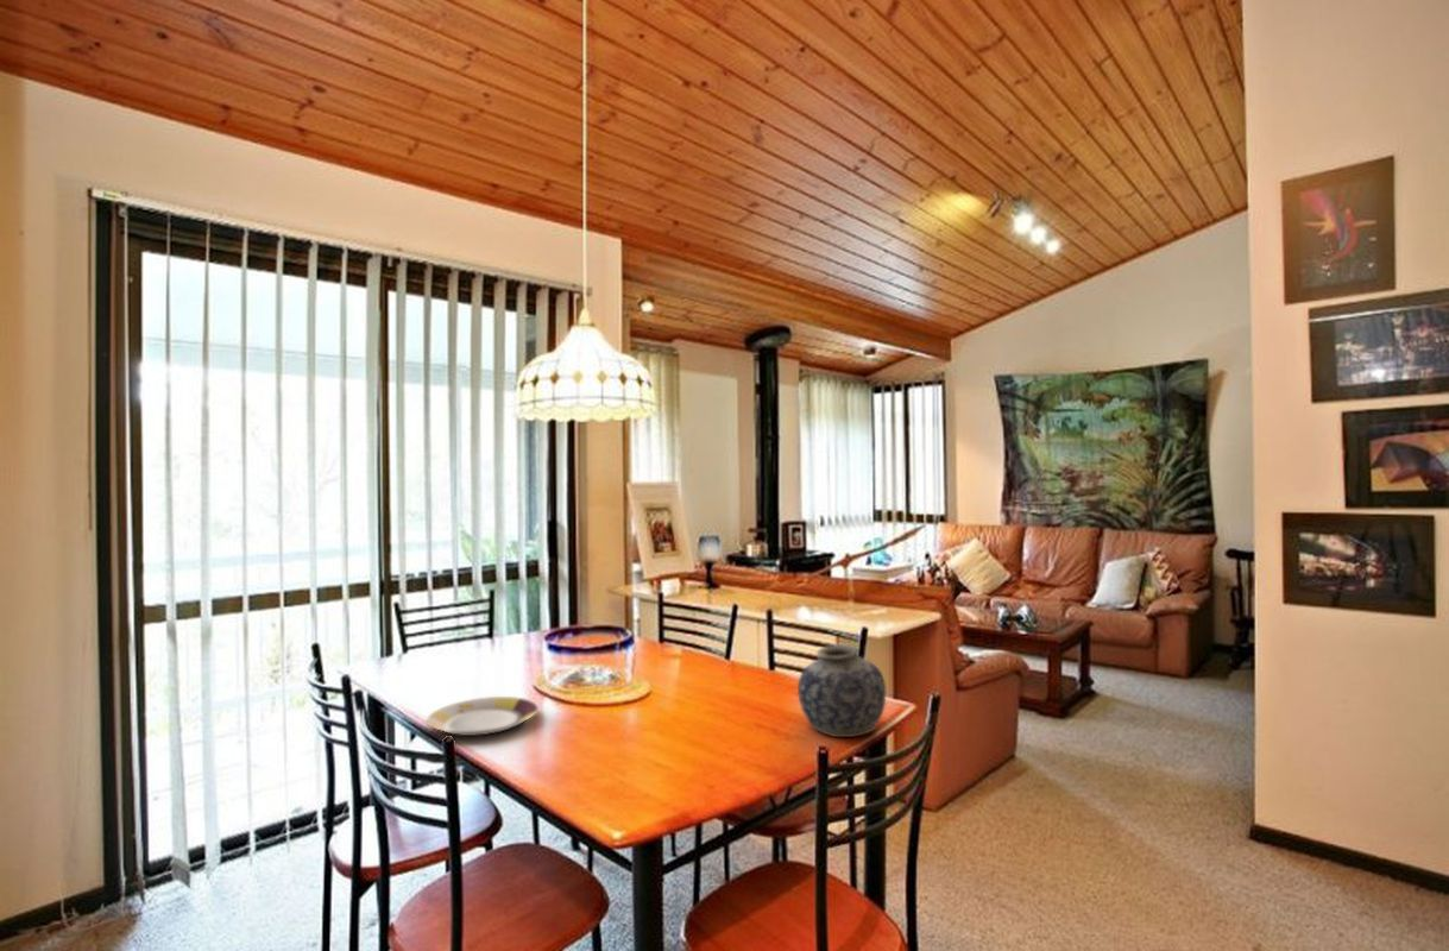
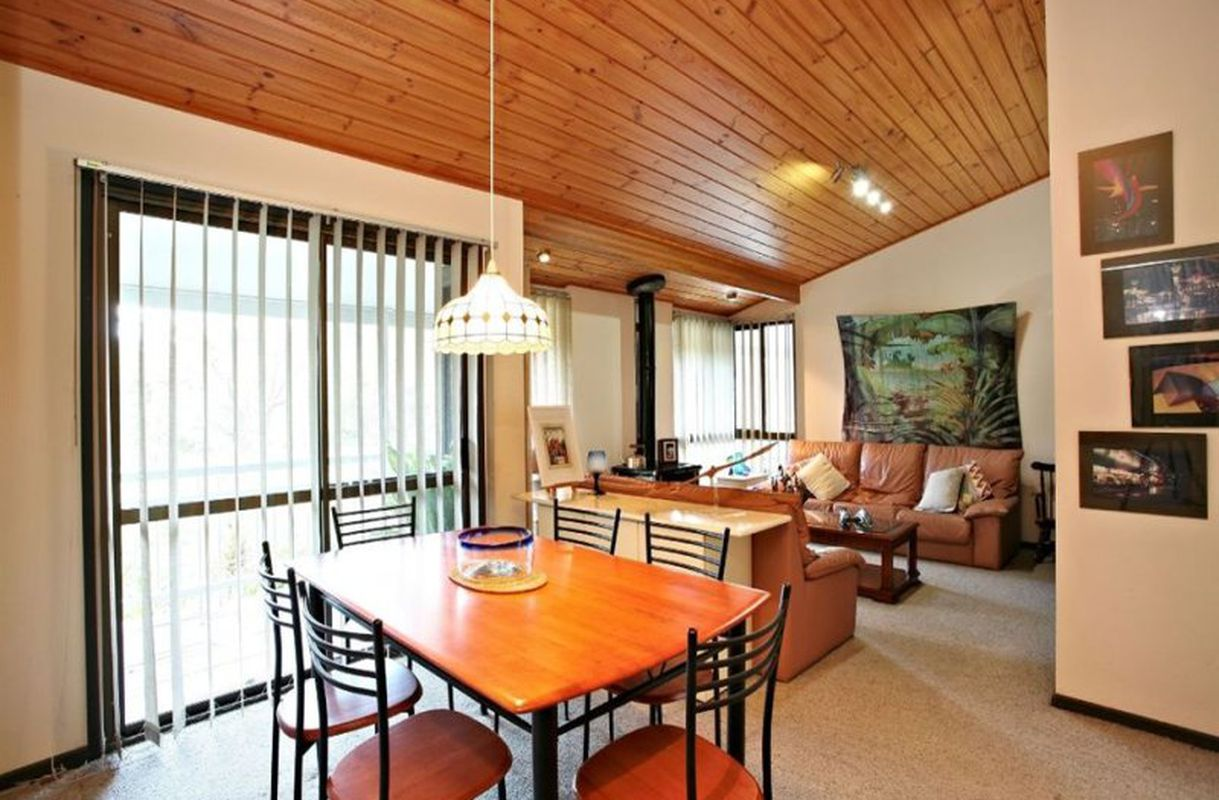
- plate [426,695,541,737]
- vase [796,644,887,738]
